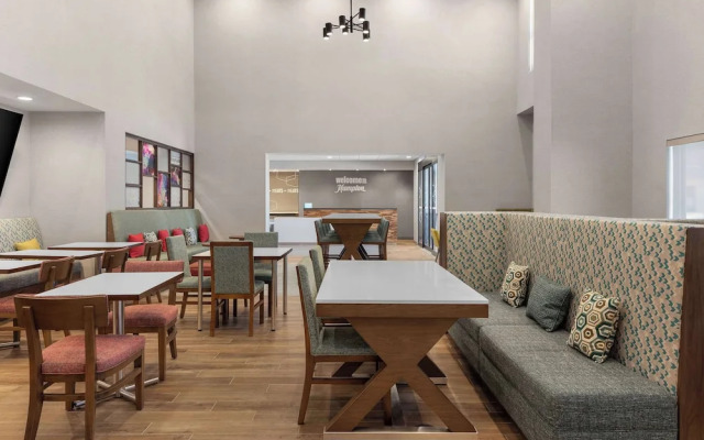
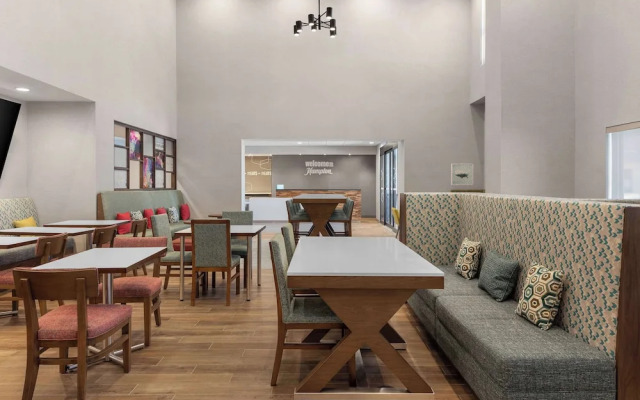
+ wall art [450,163,474,186]
